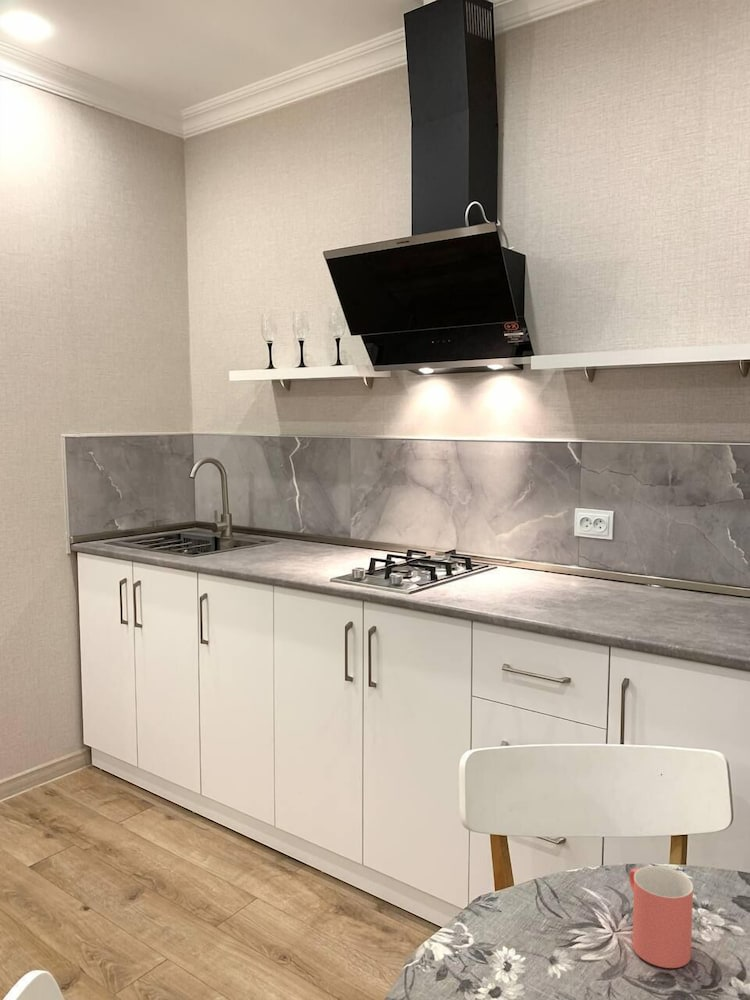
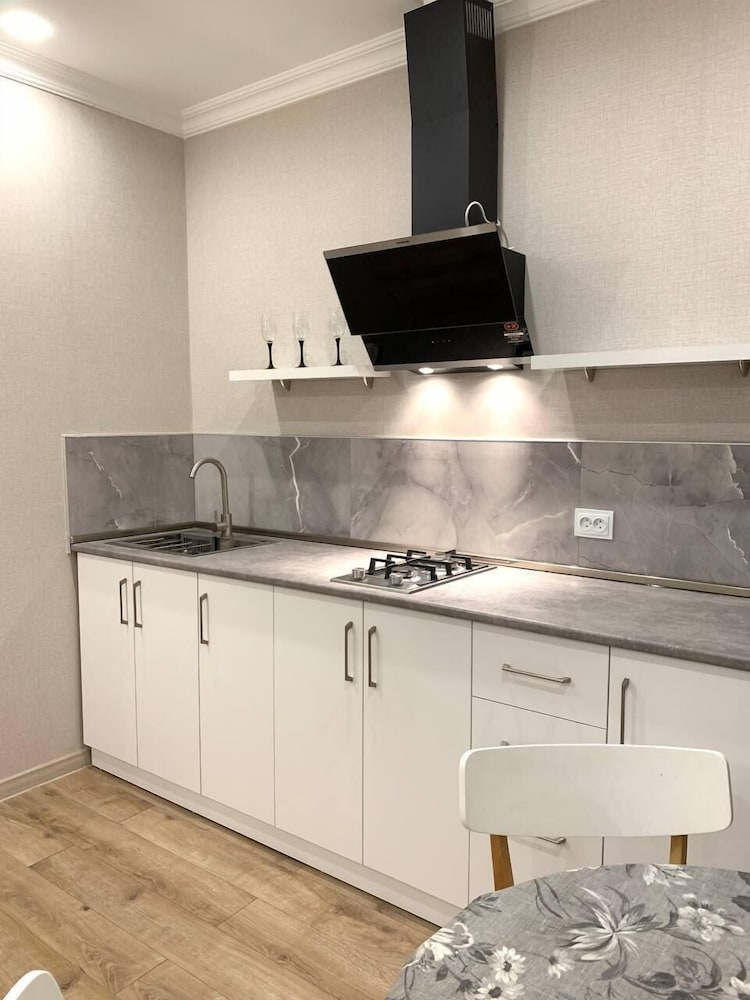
- cup [628,865,694,969]
